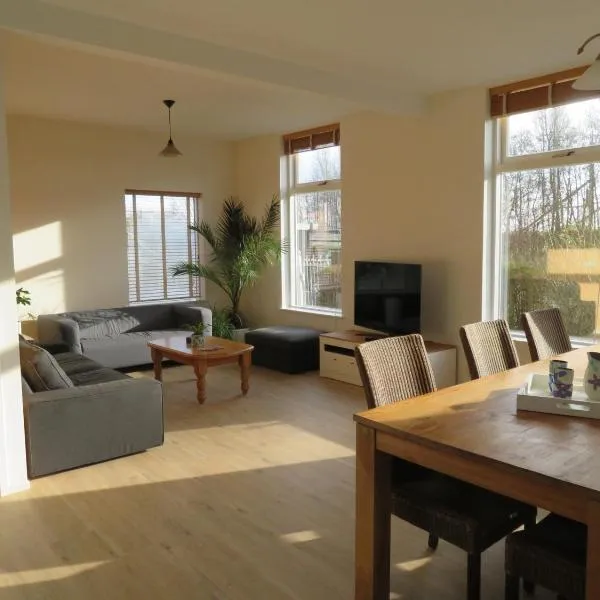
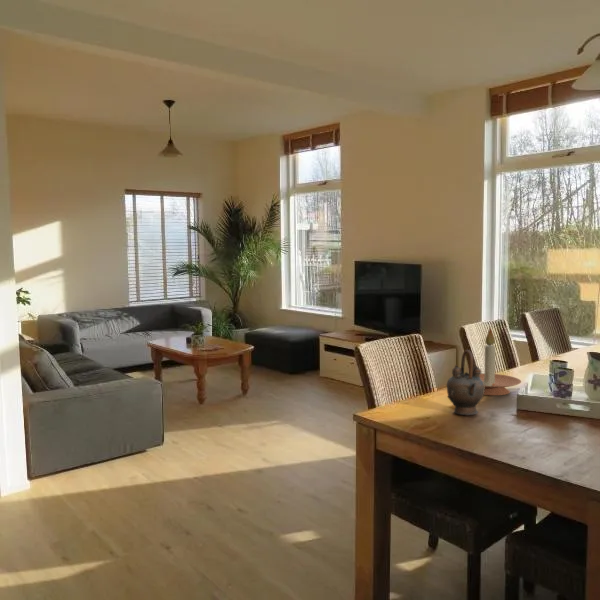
+ teapot [446,349,485,416]
+ candle holder [480,327,522,396]
